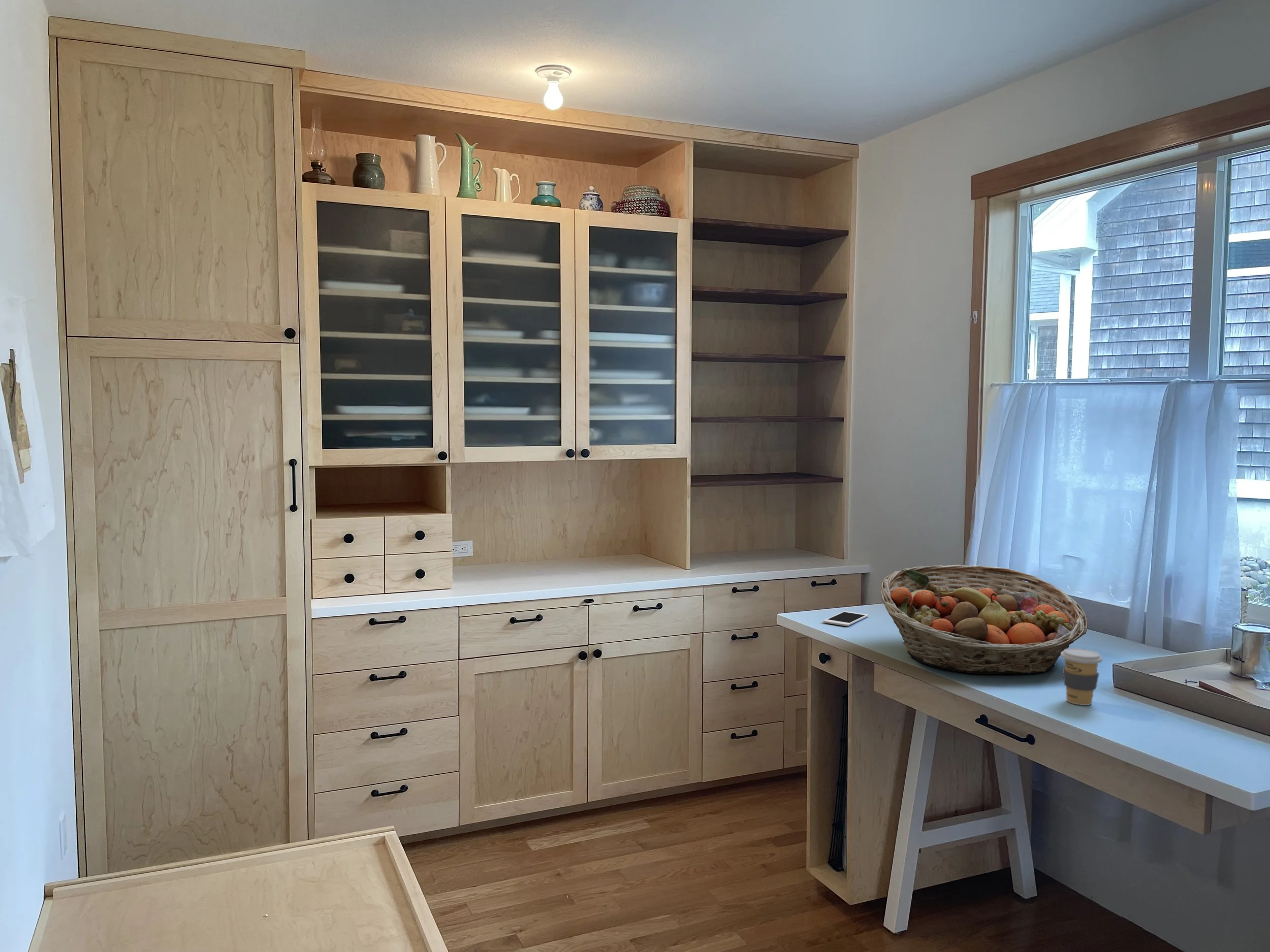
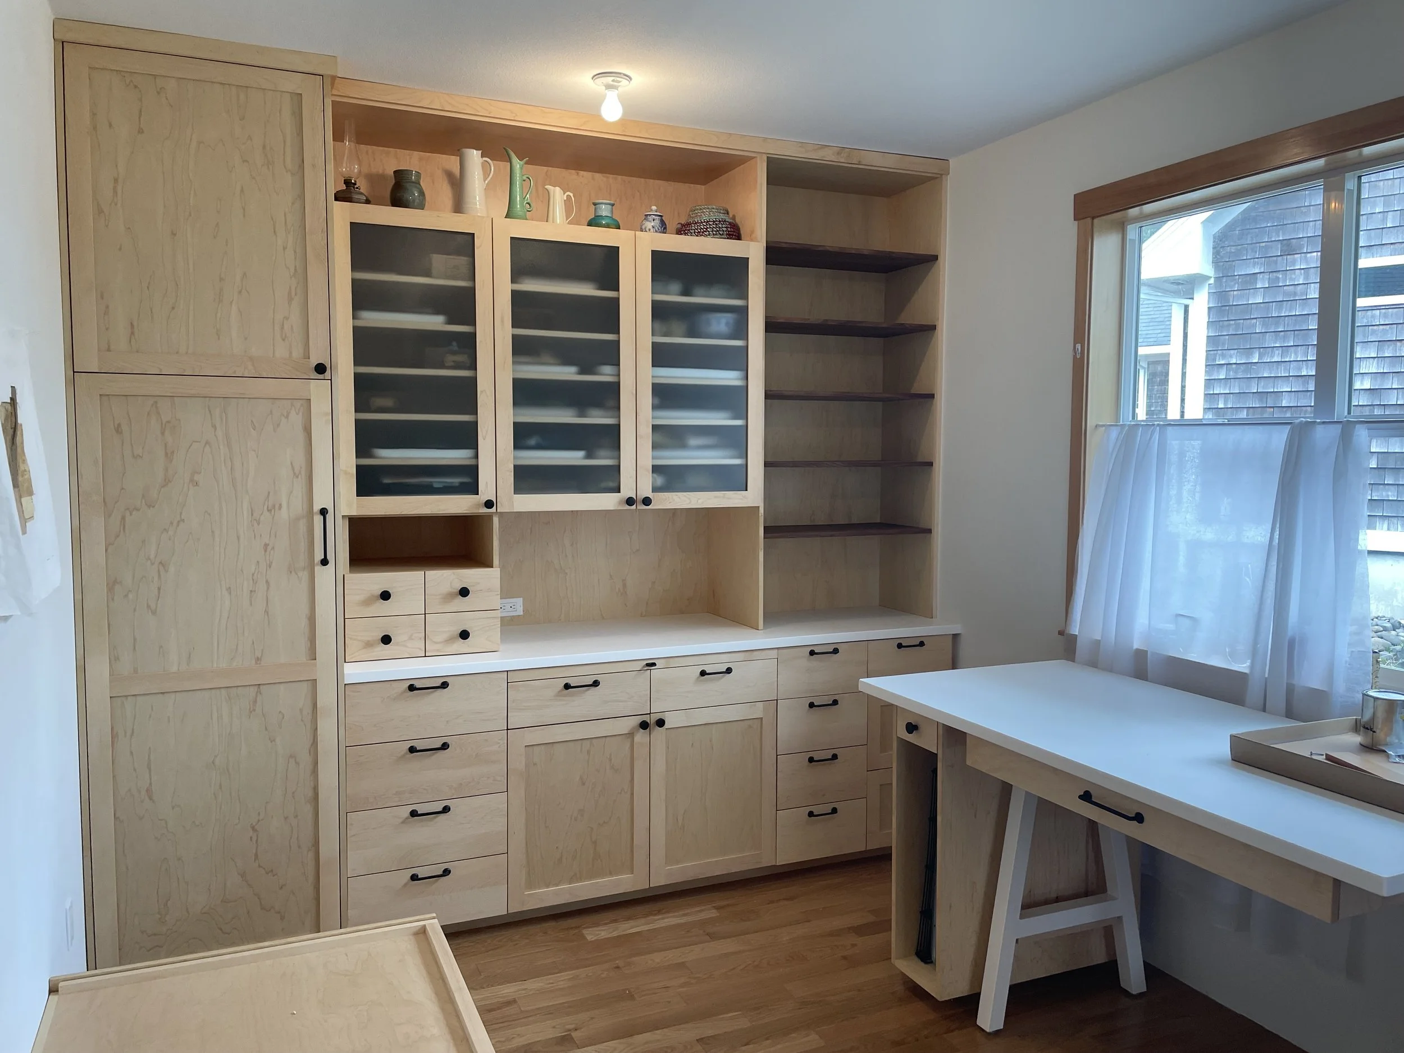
- coffee cup [1061,648,1103,706]
- fruit basket [880,564,1088,674]
- cell phone [823,611,869,627]
